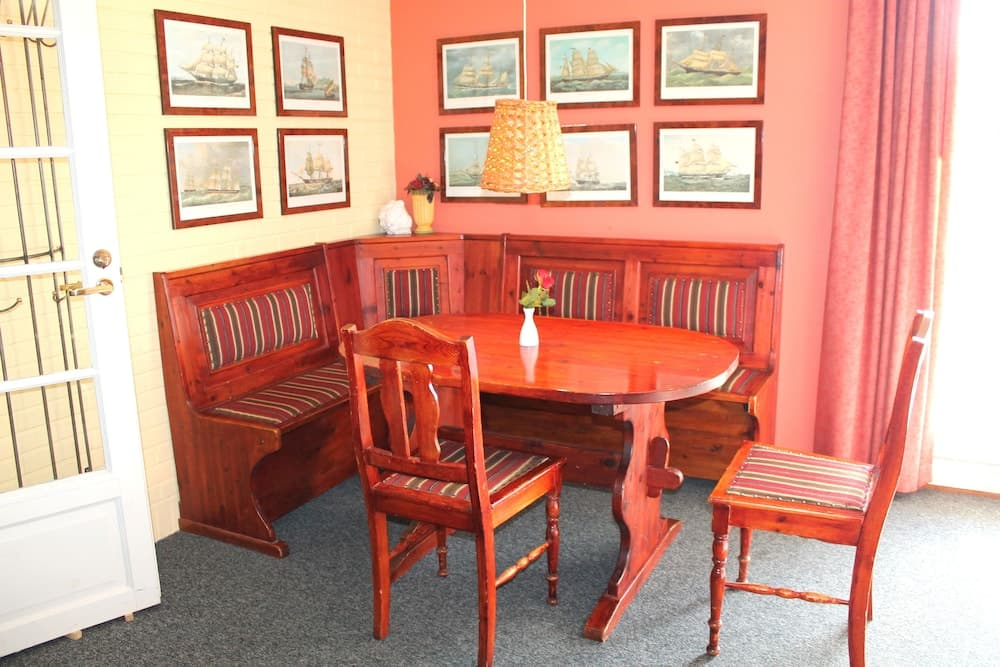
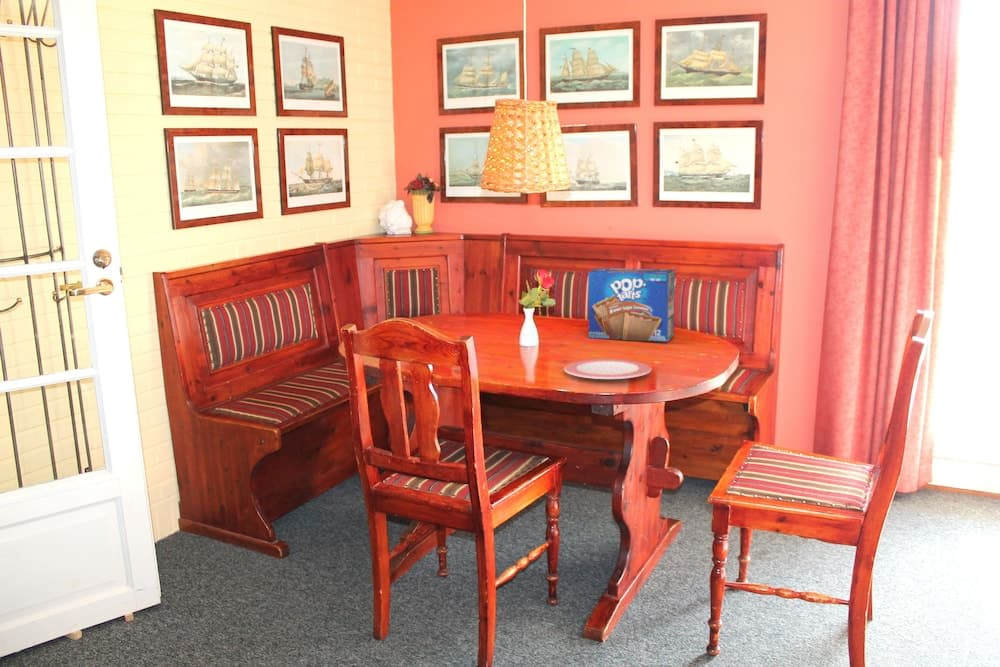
+ toaster pastry box [587,267,676,343]
+ plate [563,358,652,380]
